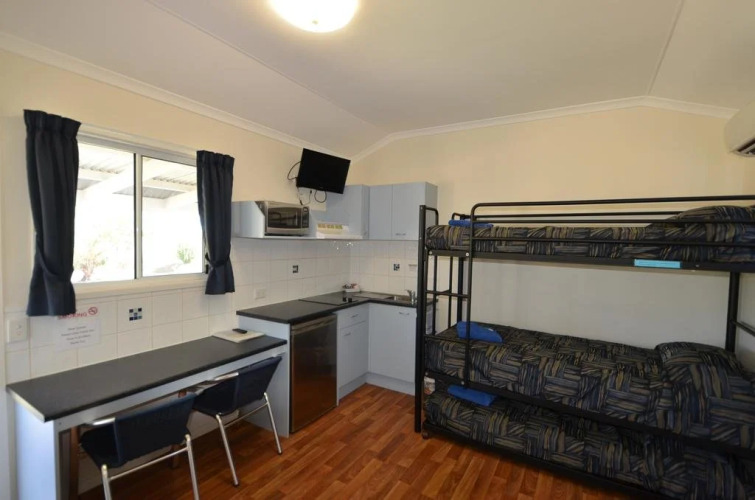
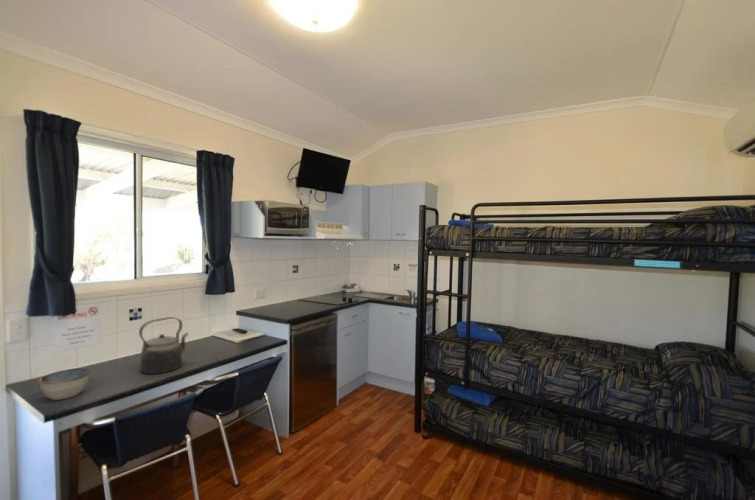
+ kettle [138,316,189,375]
+ bowl [38,367,91,401]
